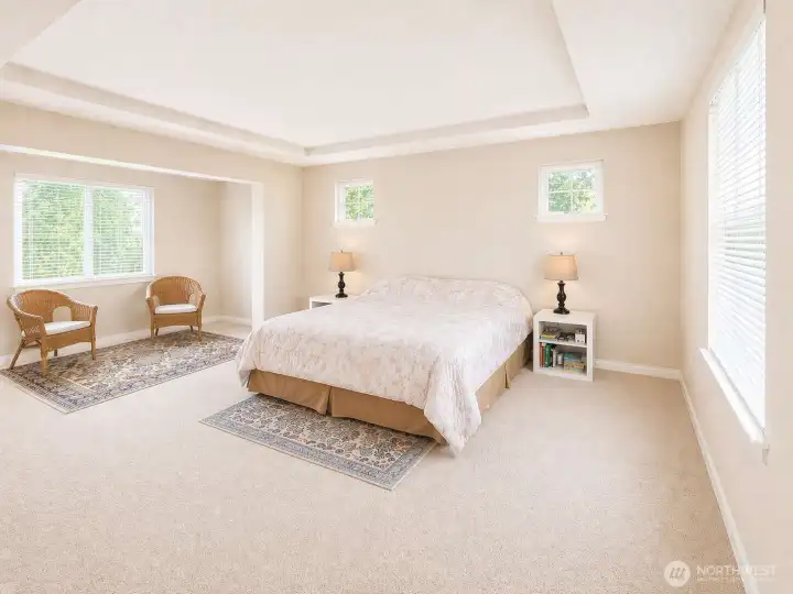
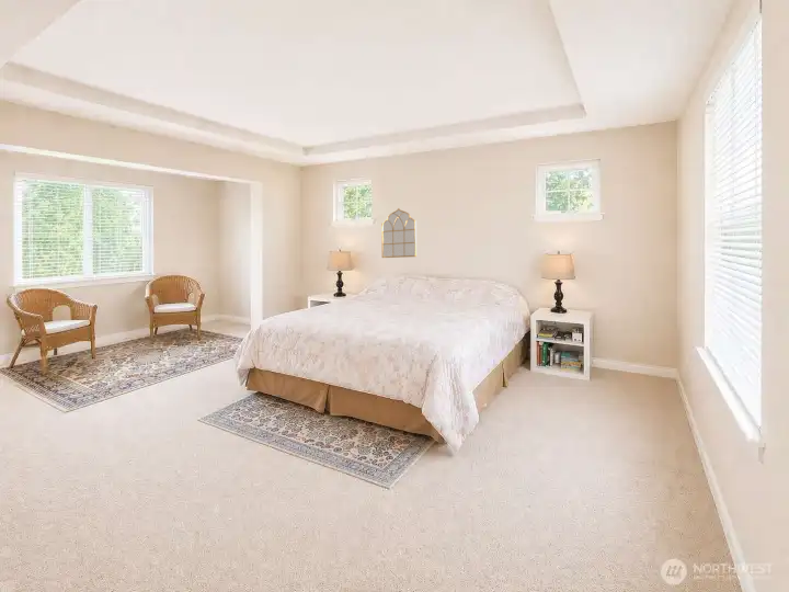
+ mirror [380,207,418,259]
